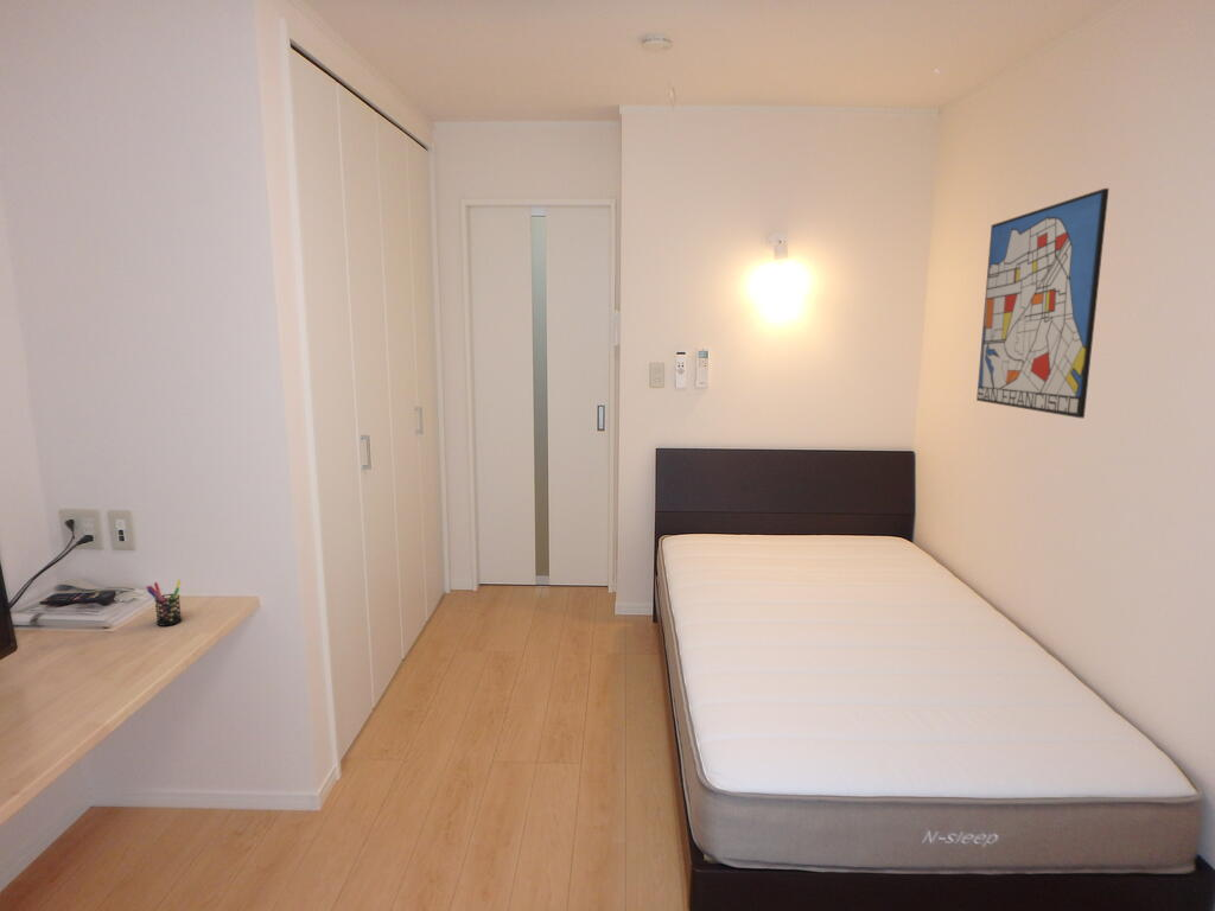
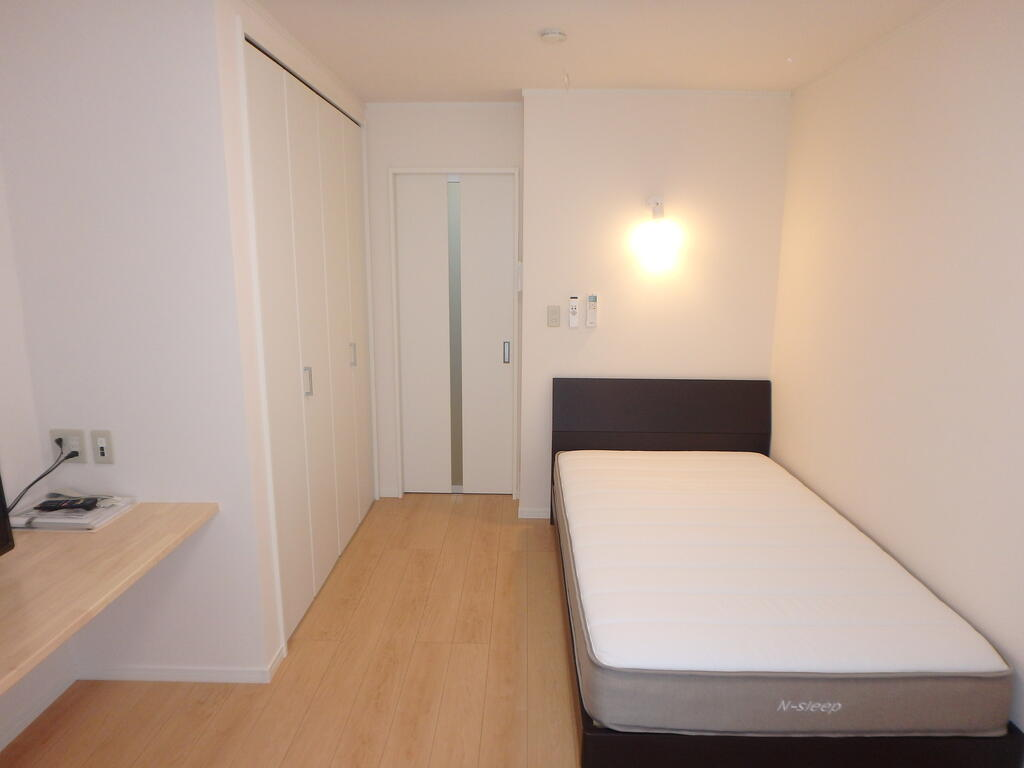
- pen holder [145,579,183,627]
- wall art [975,187,1111,419]
